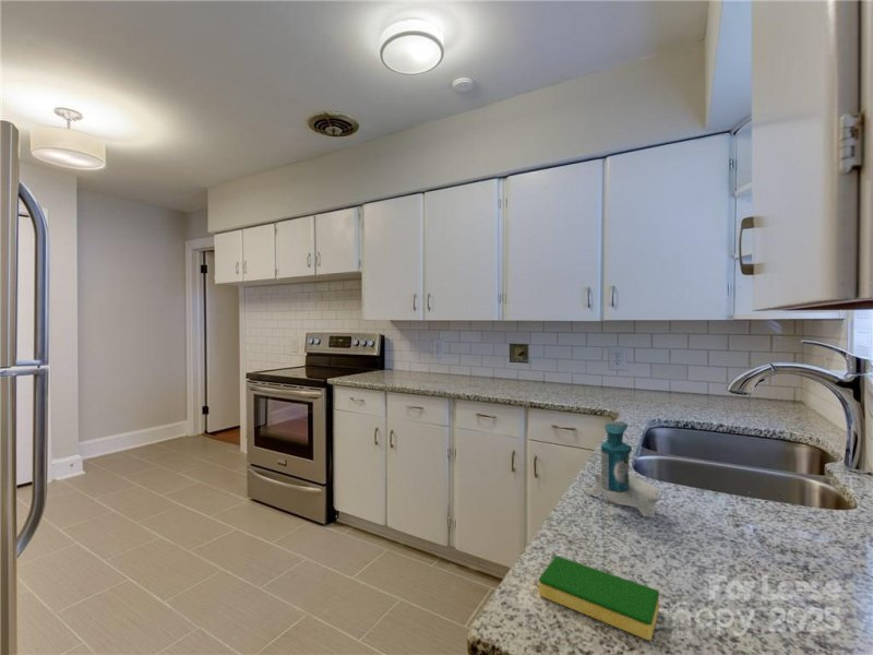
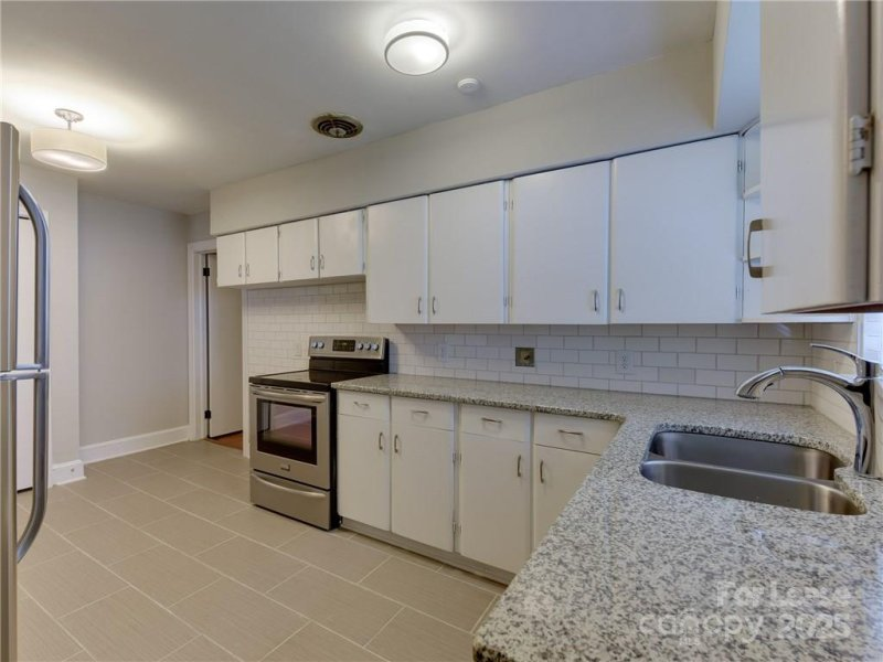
- dish sponge [538,556,660,641]
- spray can [584,420,662,519]
